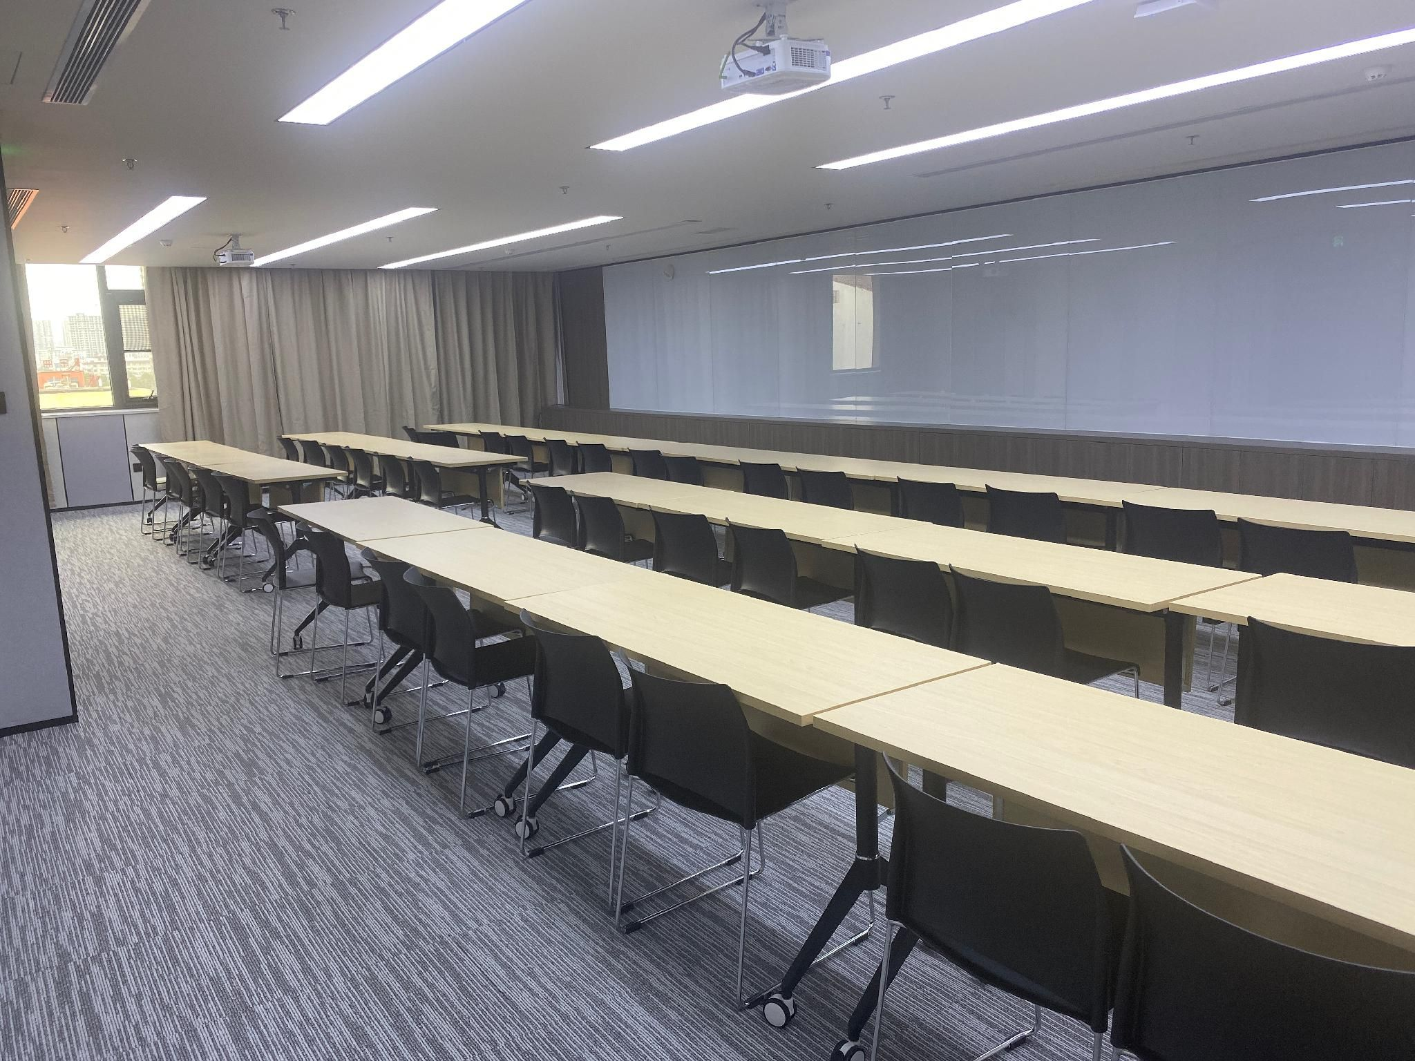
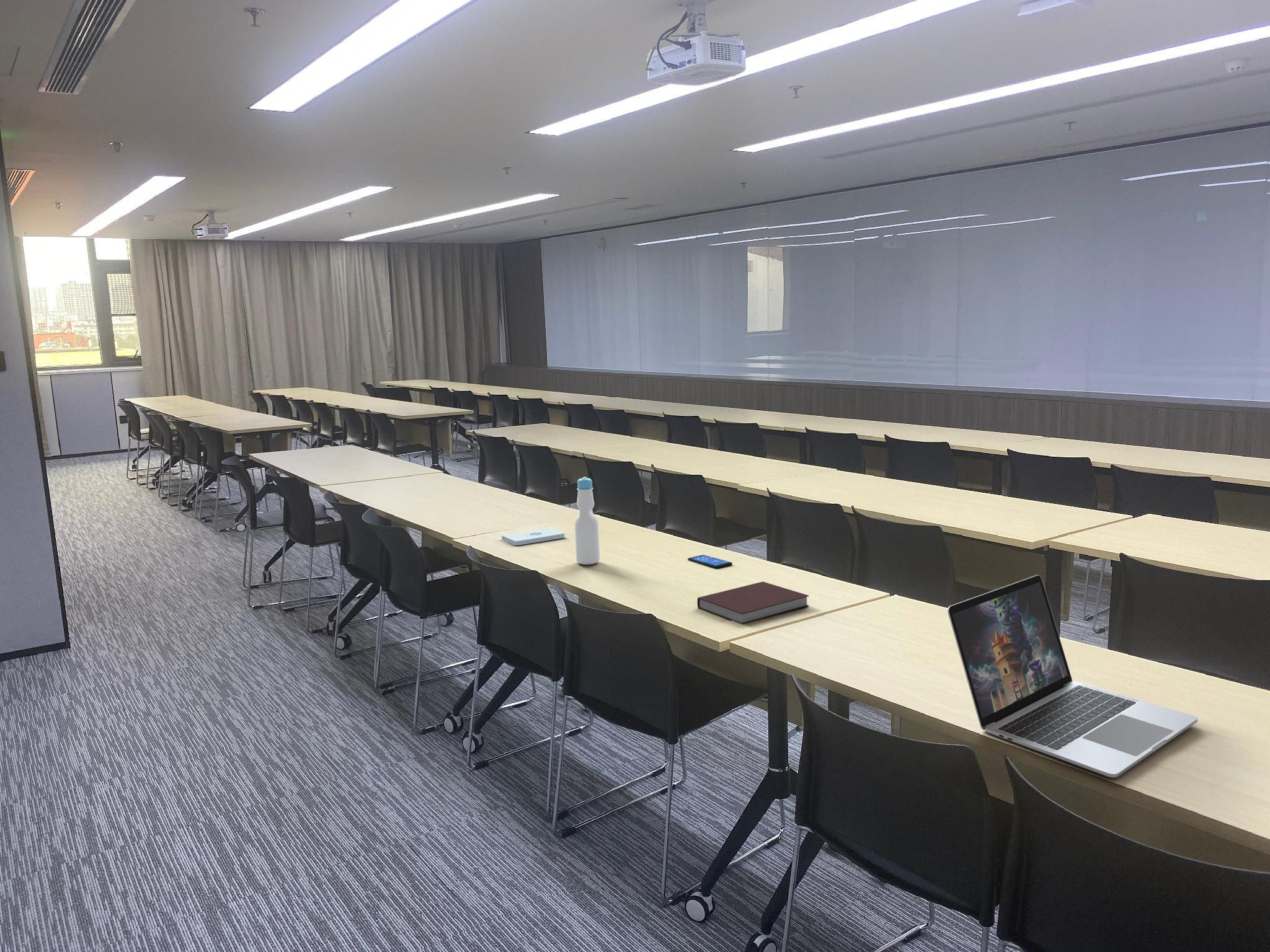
+ notebook [697,581,809,625]
+ smartphone [687,554,733,569]
+ notepad [501,527,566,546]
+ bottle [574,477,600,565]
+ laptop [947,575,1198,778]
